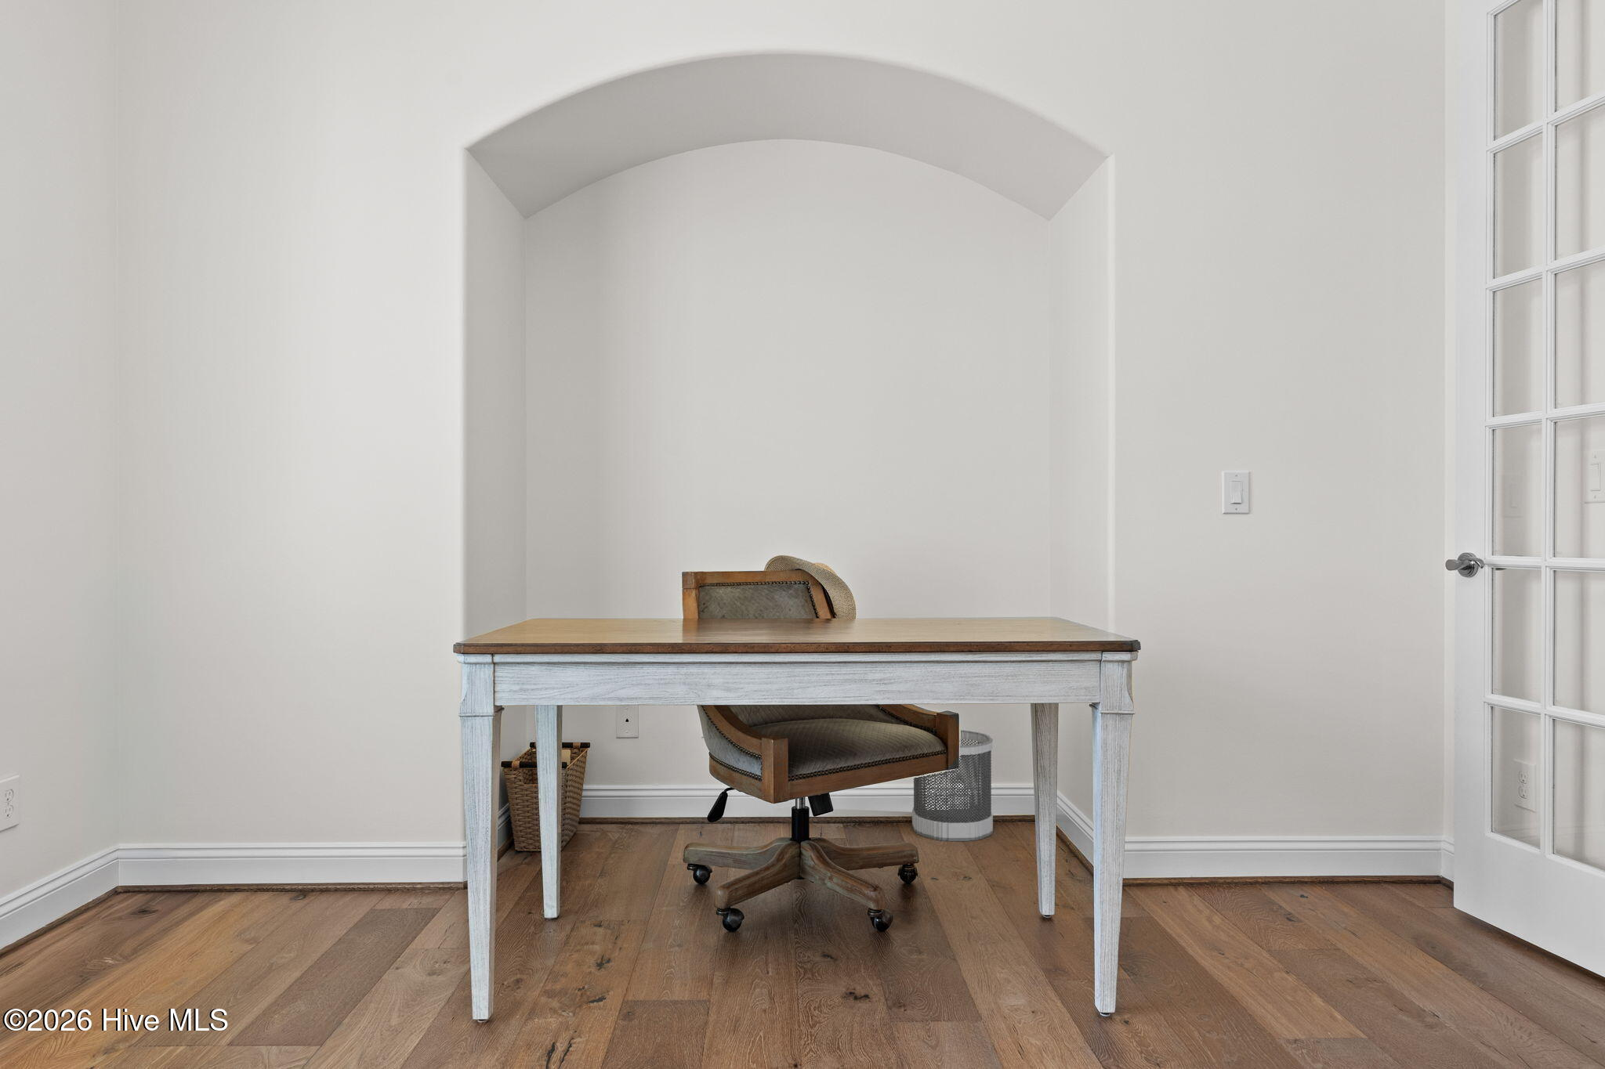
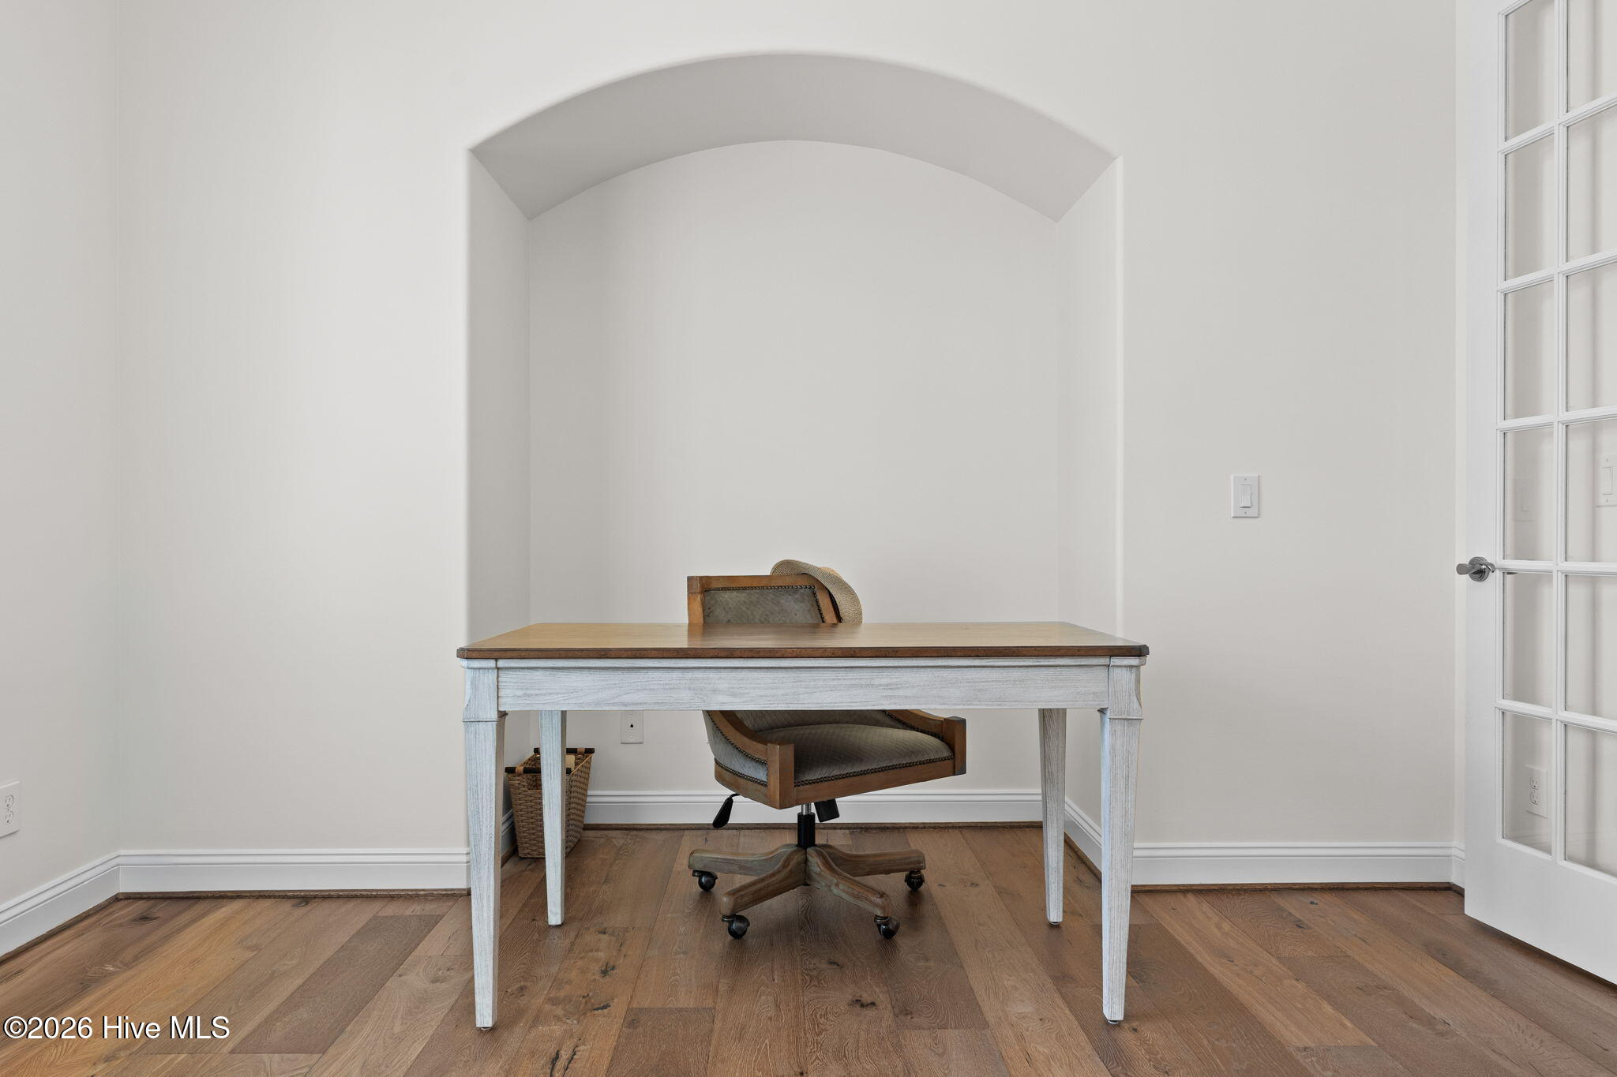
- wastebasket [912,729,994,842]
